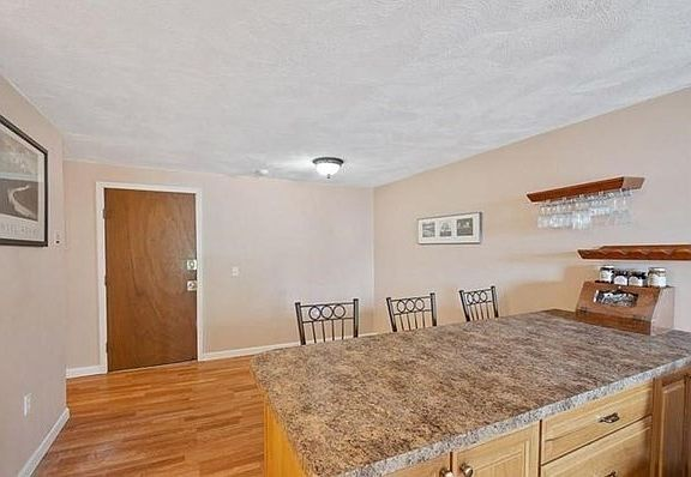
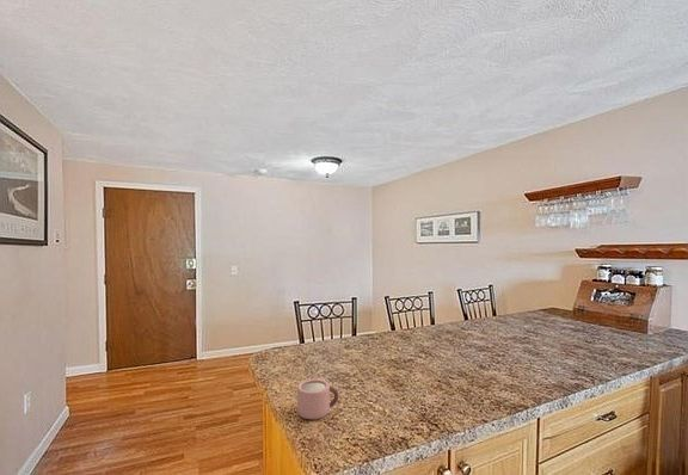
+ mug [296,378,339,420]
